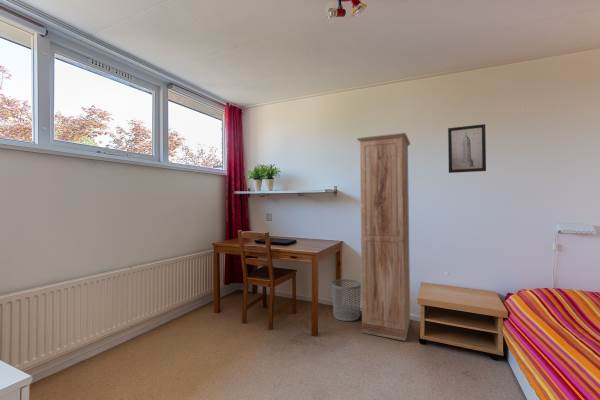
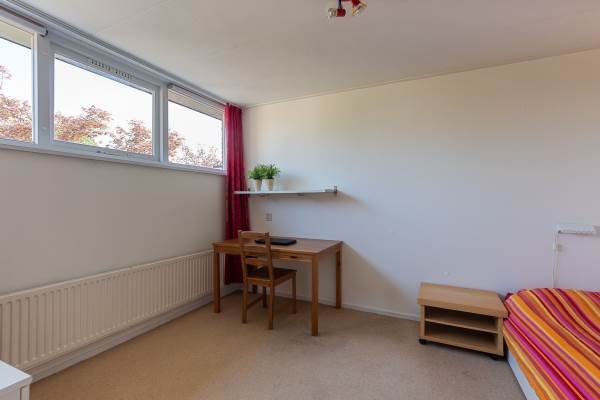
- cabinet [356,132,411,342]
- waste bin [331,278,362,322]
- wall art [447,123,487,174]
